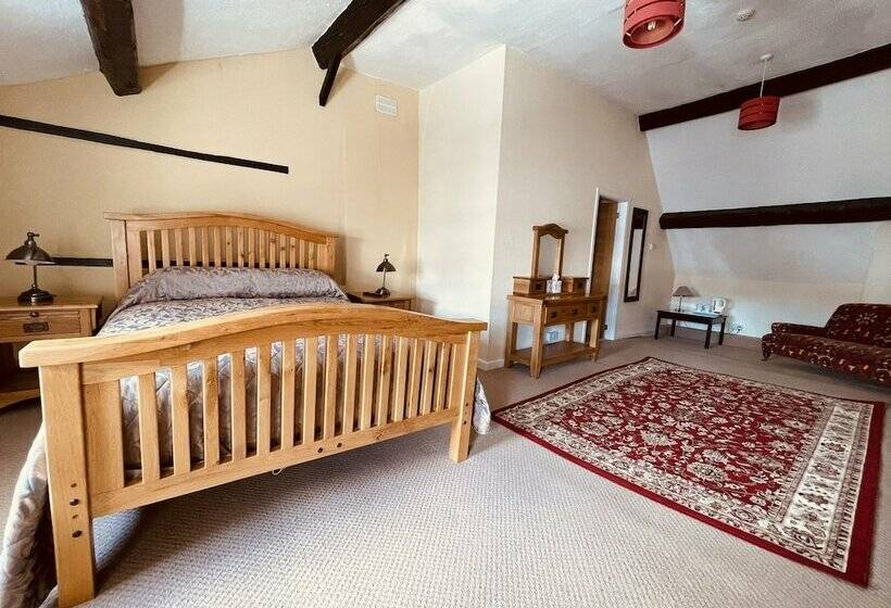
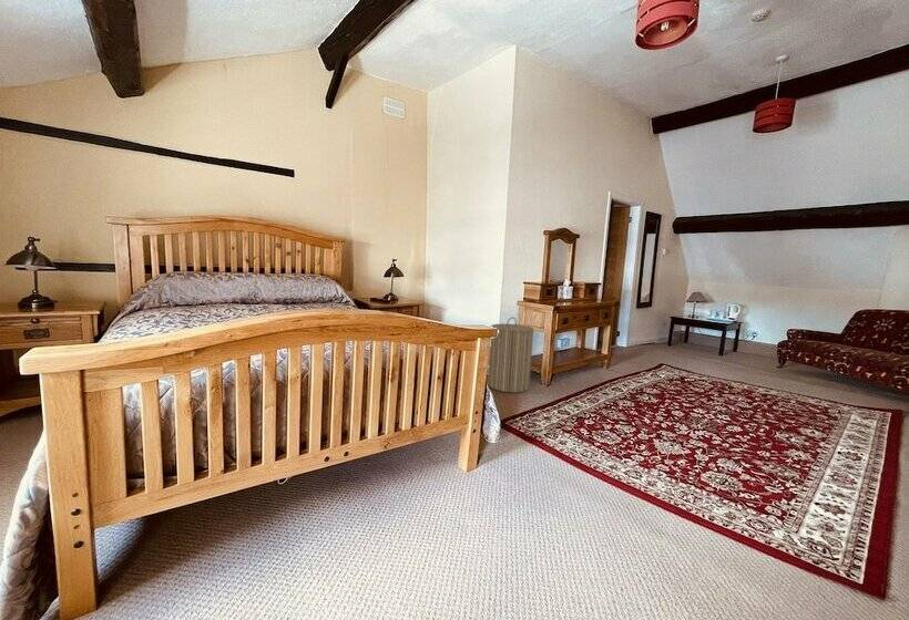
+ laundry hamper [487,316,534,394]
